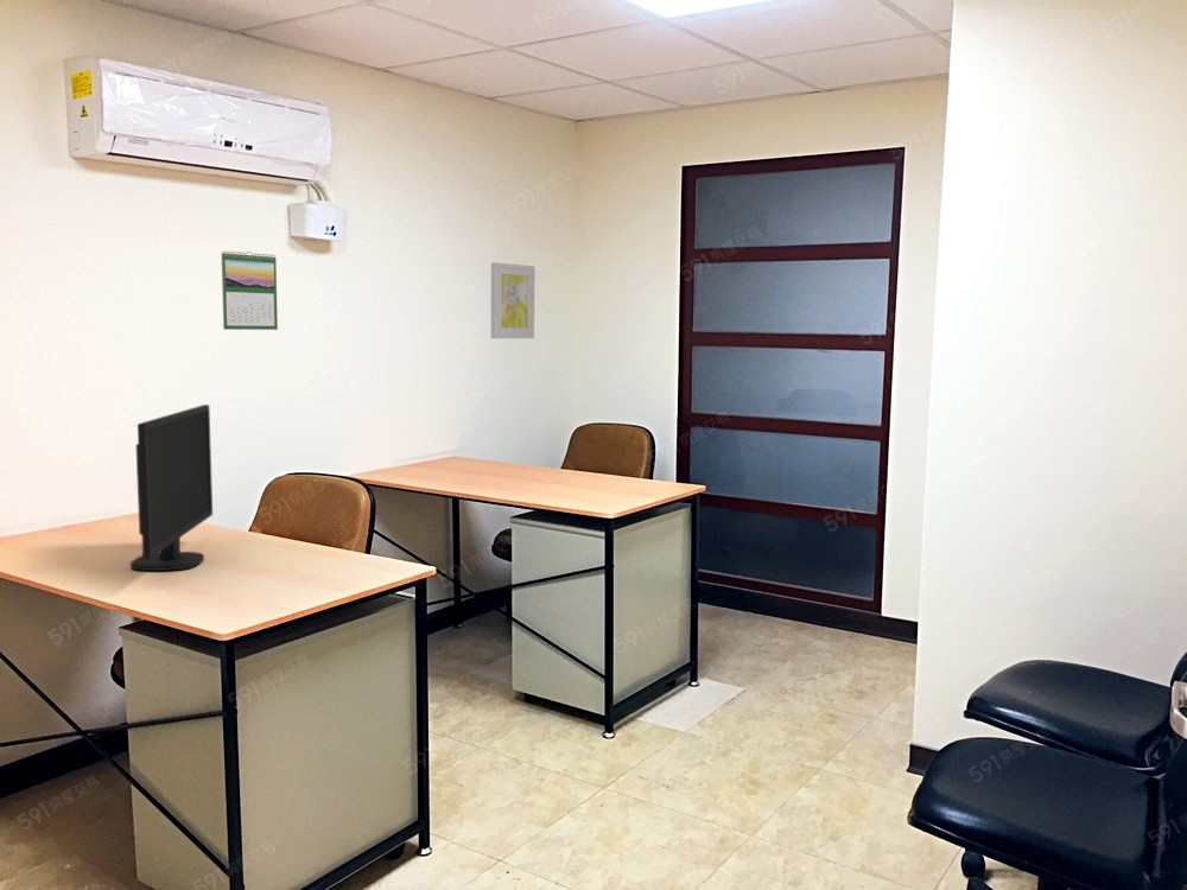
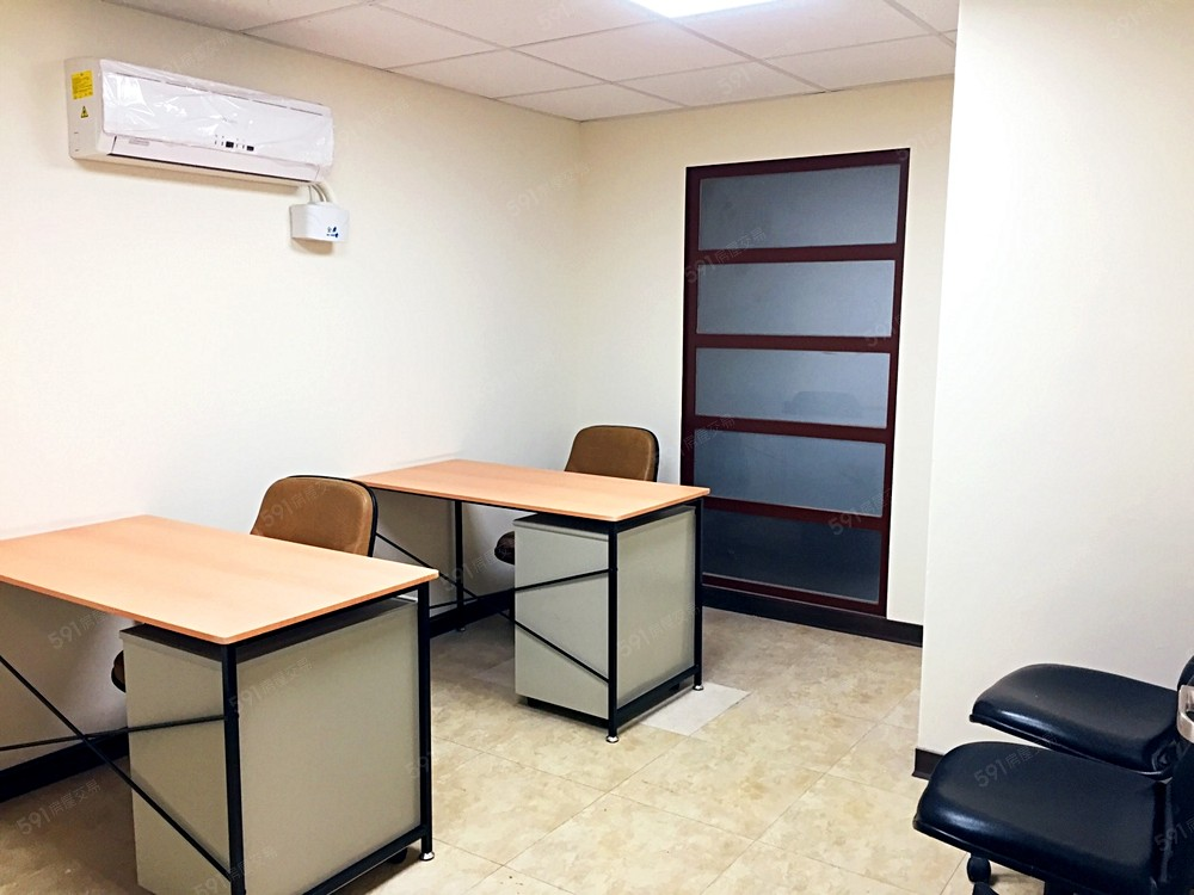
- monitor [129,403,214,572]
- calendar [221,249,279,331]
- wall art [490,261,537,339]
